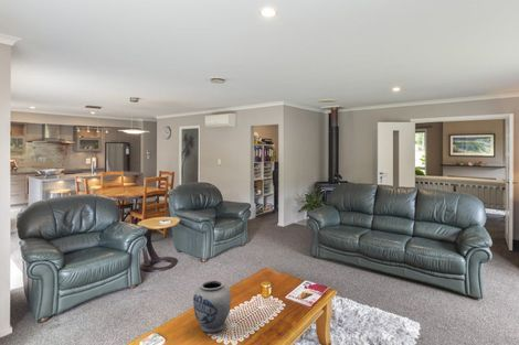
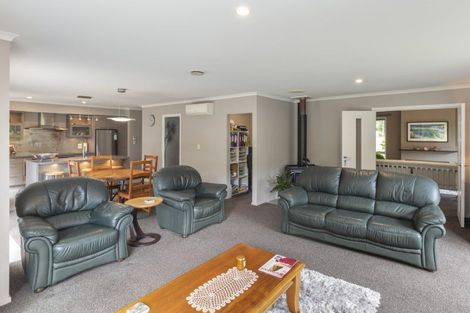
- vase [192,279,232,334]
